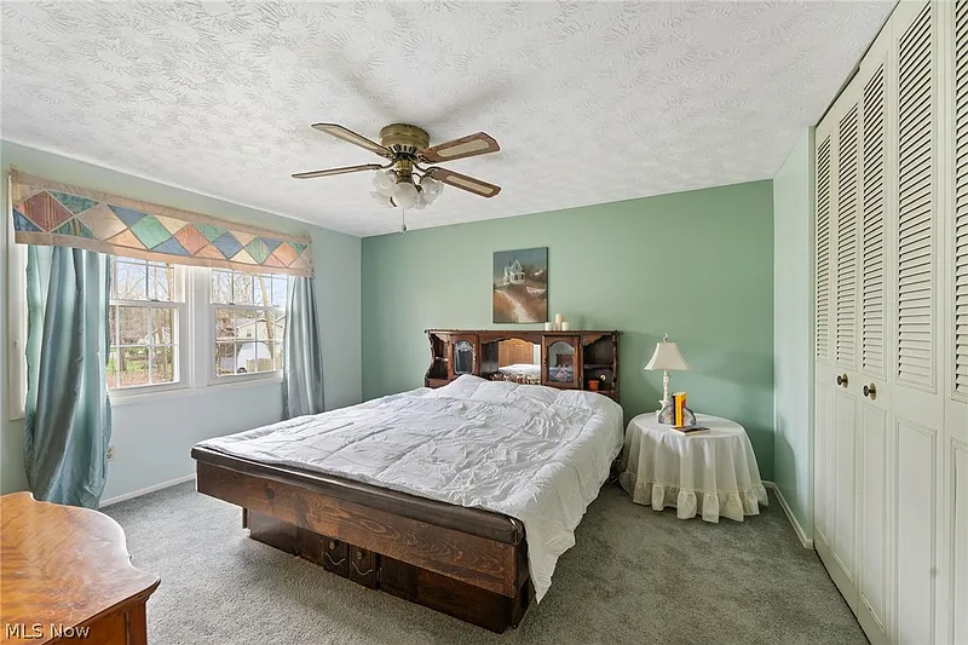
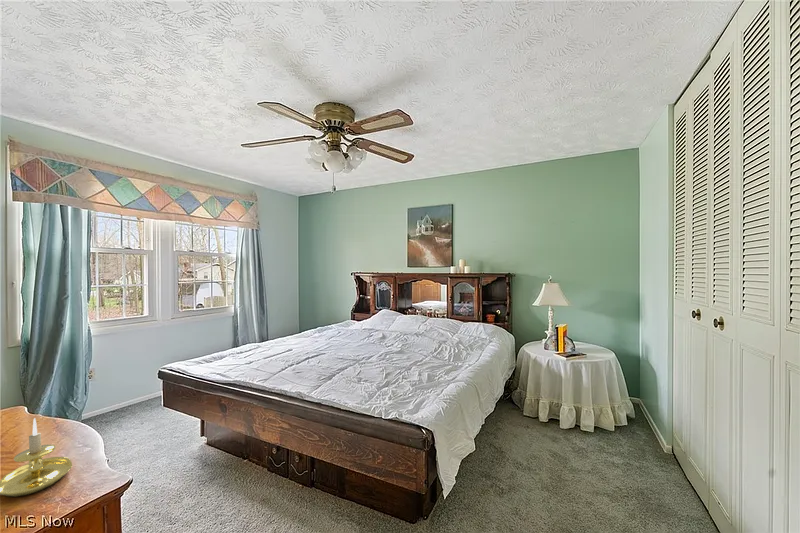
+ candle holder [0,417,73,498]
